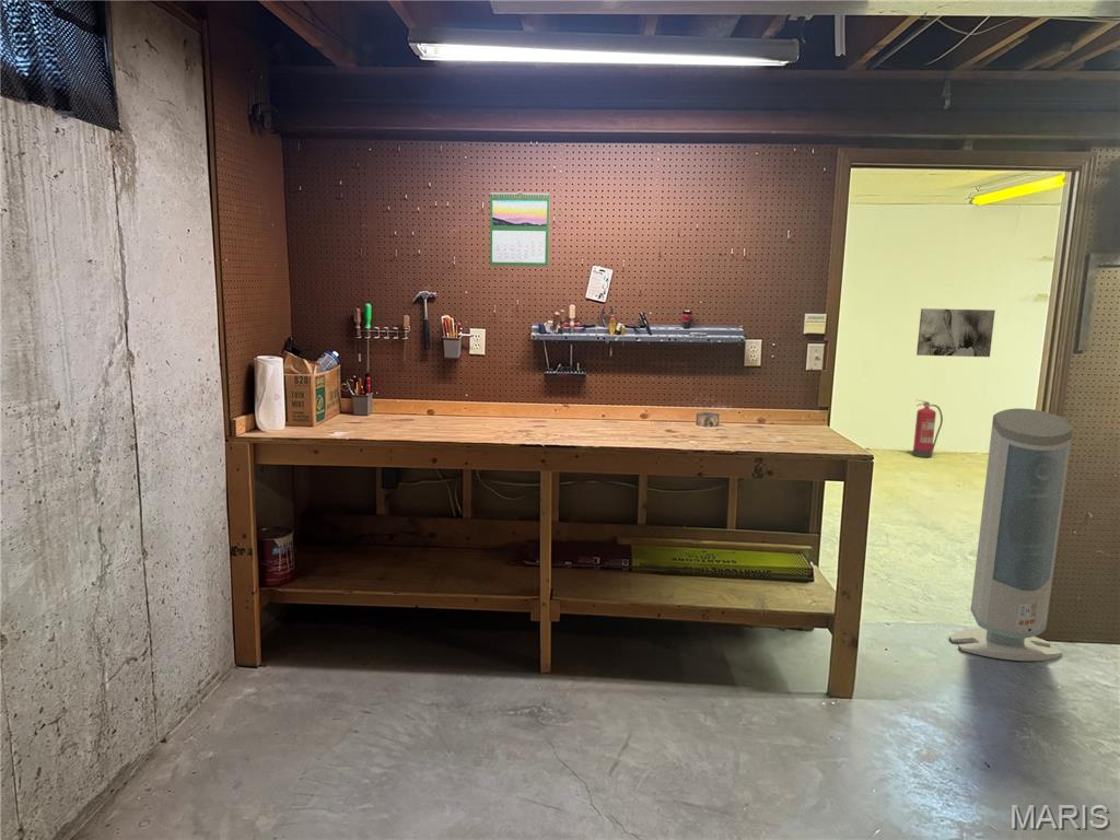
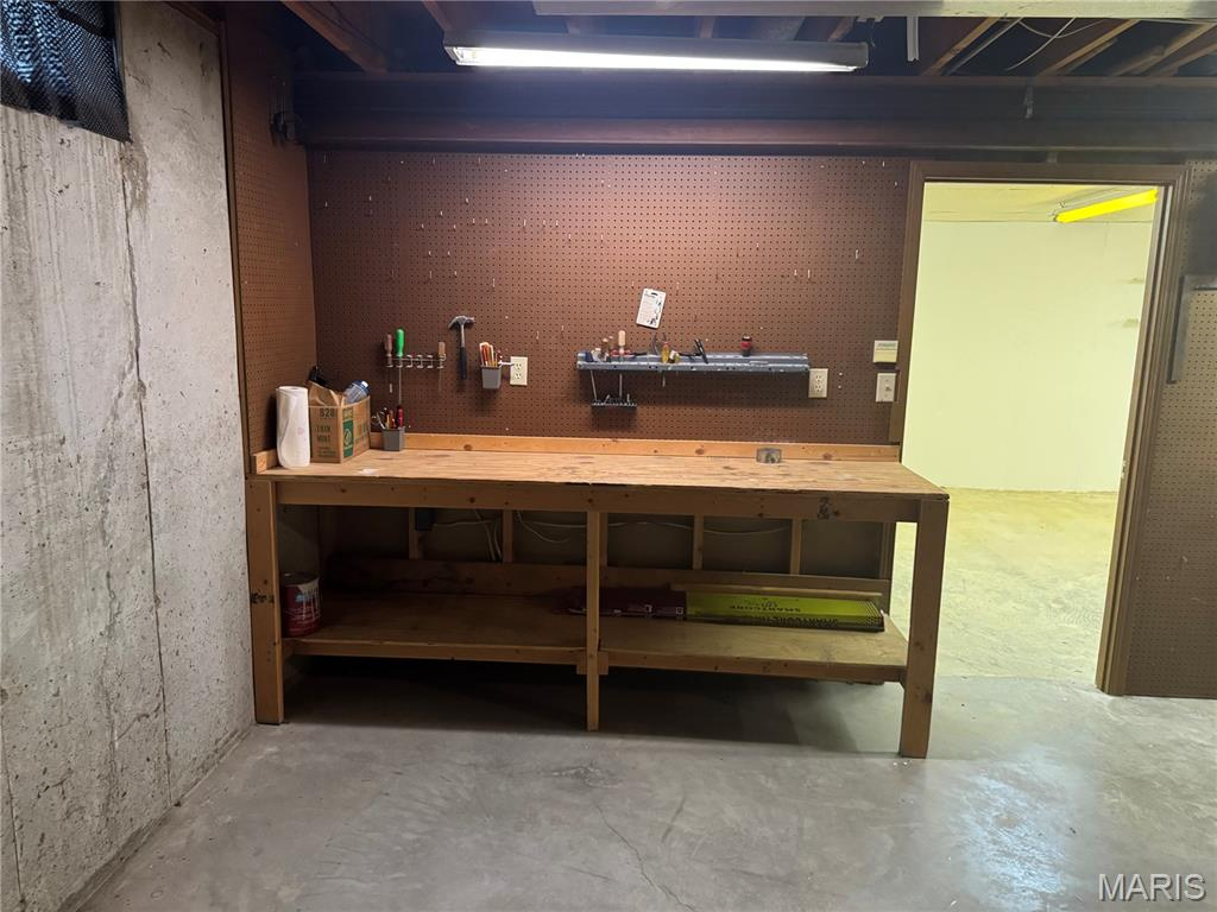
- fire extinguisher [911,398,944,458]
- calendar [489,190,551,268]
- air purifier [948,407,1074,662]
- wall art [915,307,996,358]
